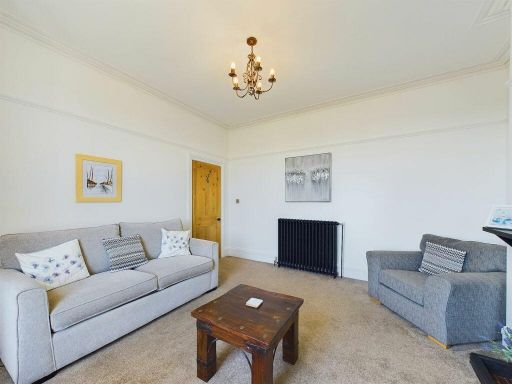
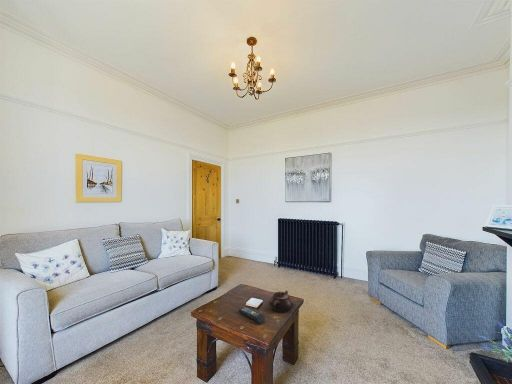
+ remote control [238,306,266,325]
+ teapot [268,290,294,312]
